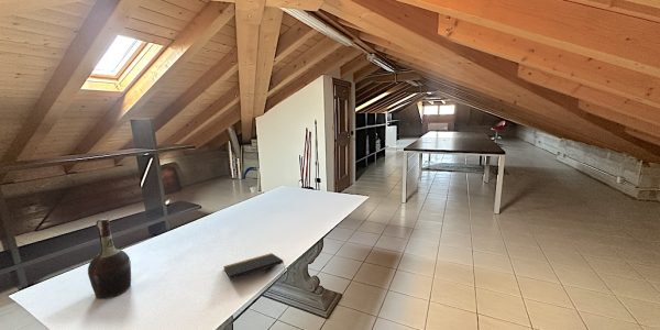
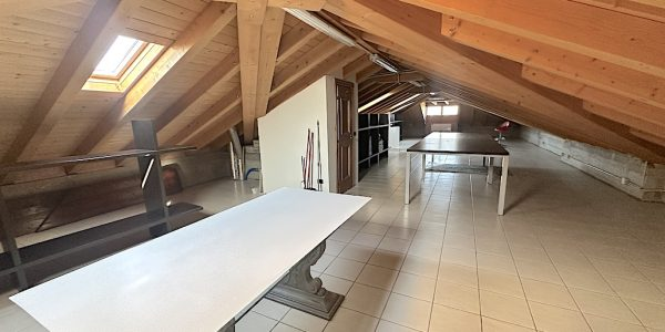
- notepad [222,252,286,280]
- cognac bottle [87,218,132,300]
